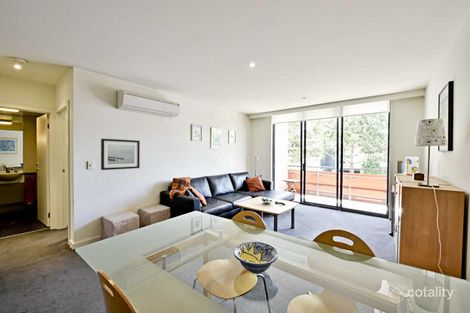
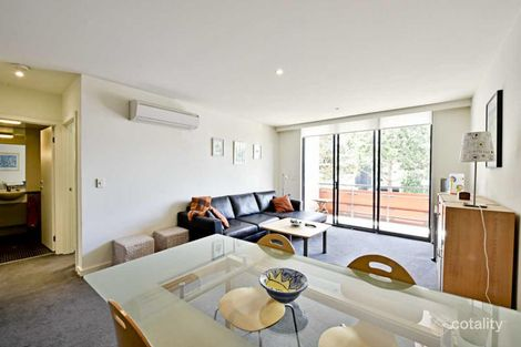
- wall art [100,138,141,171]
